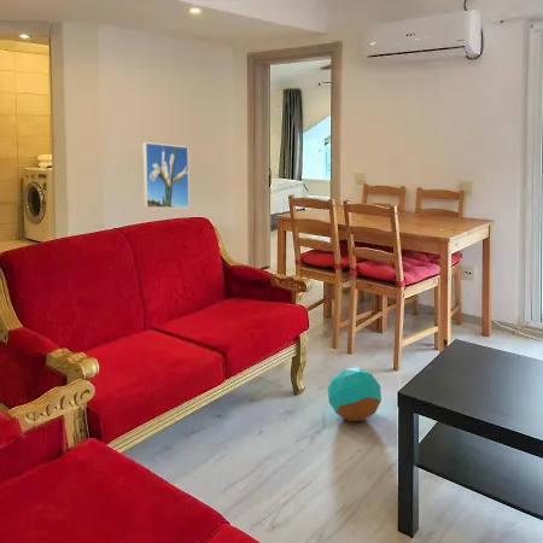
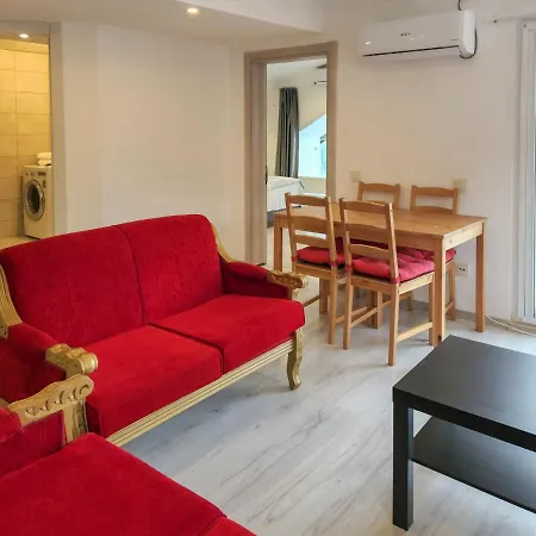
- ball [327,367,383,422]
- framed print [142,141,191,209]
